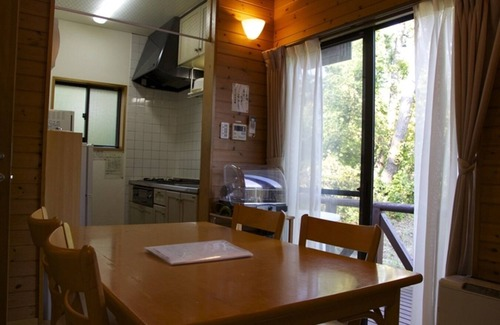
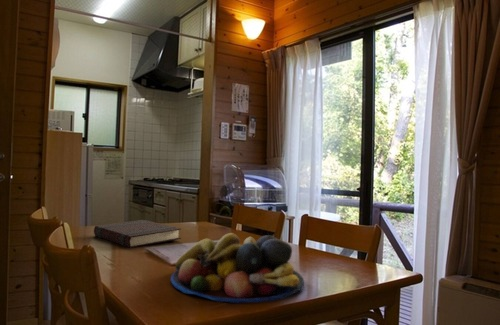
+ book [93,219,182,249]
+ fruit bowl [170,232,305,304]
